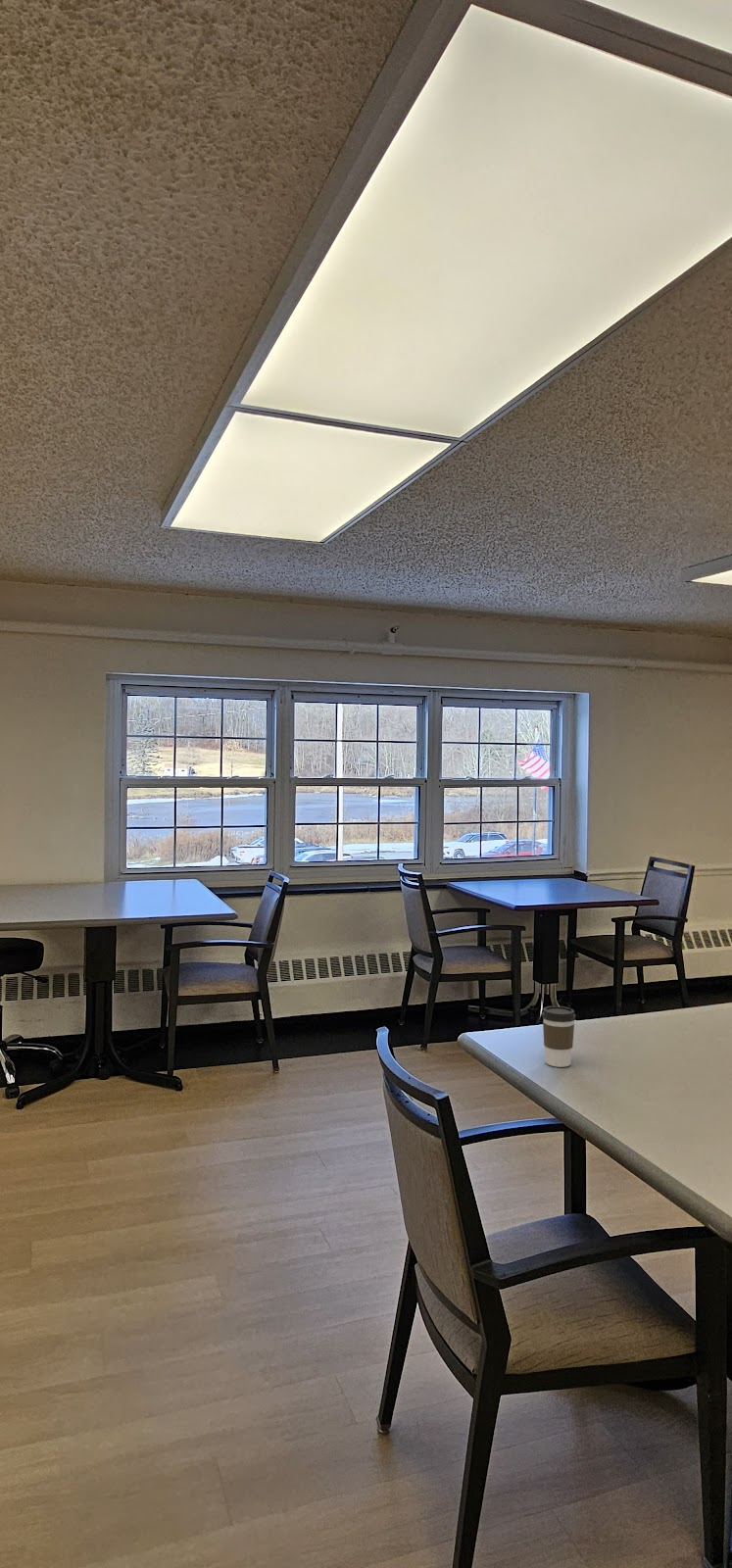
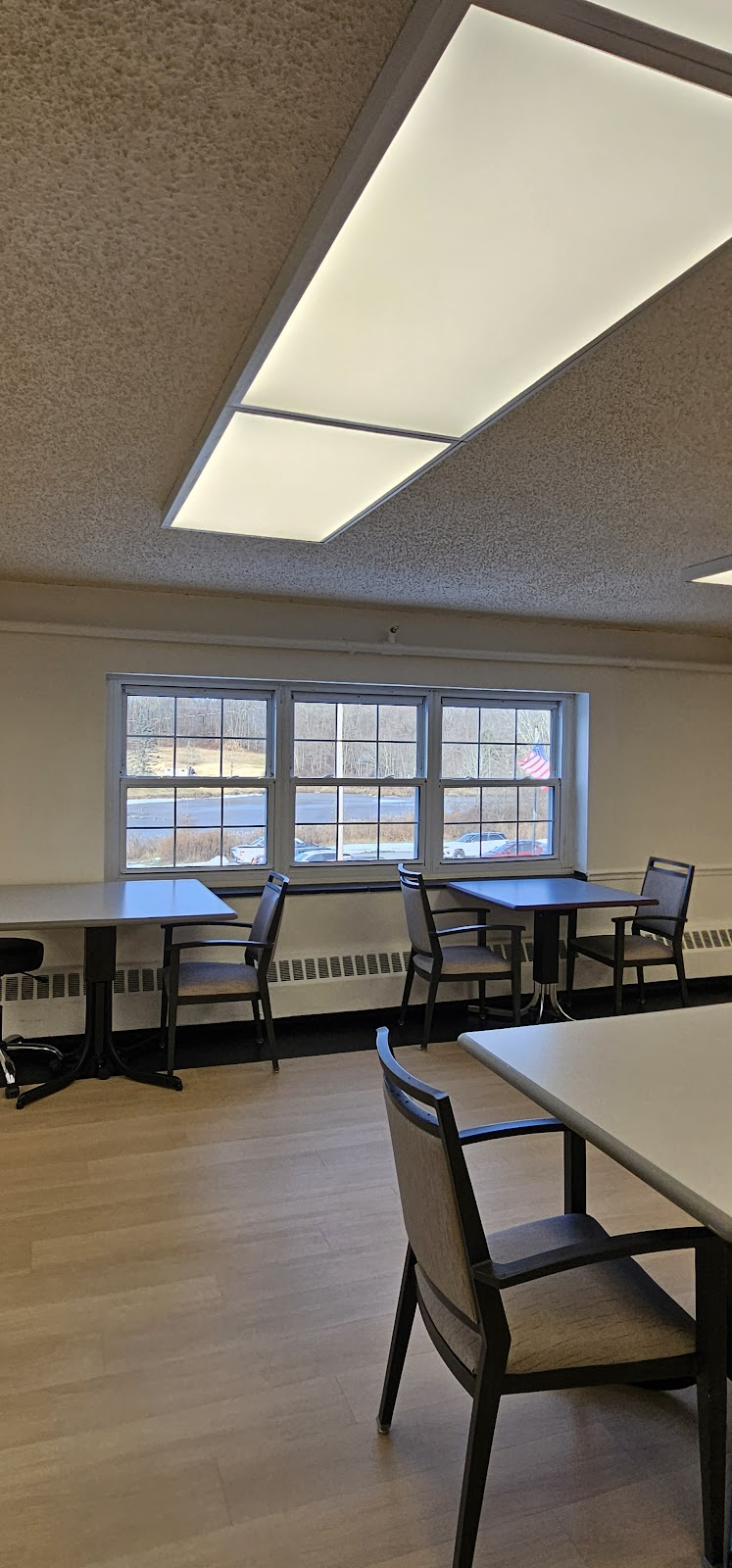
- coffee cup [541,1005,576,1068]
